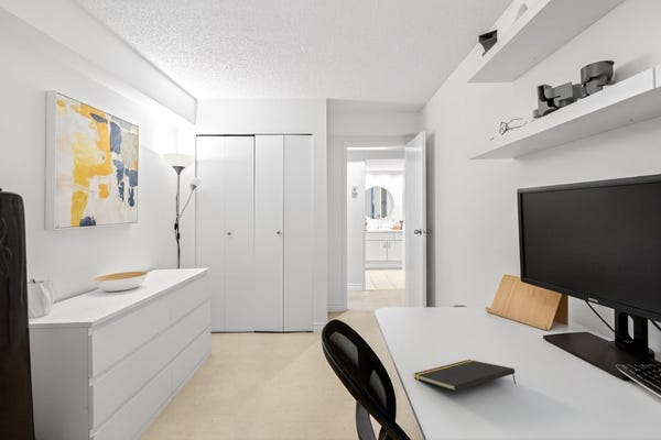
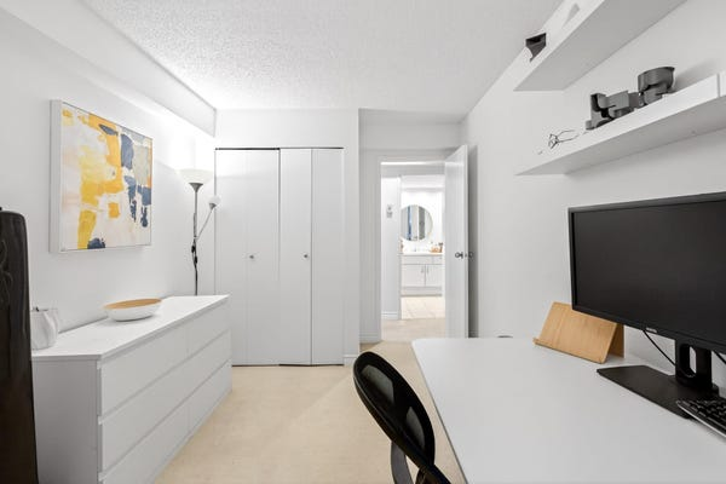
- notepad [413,359,517,392]
